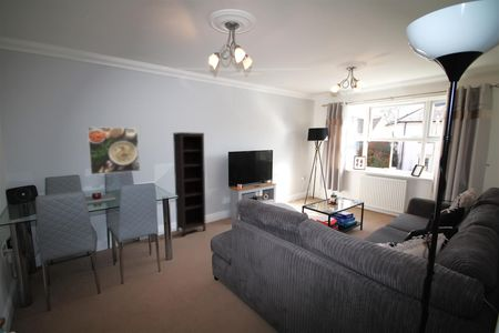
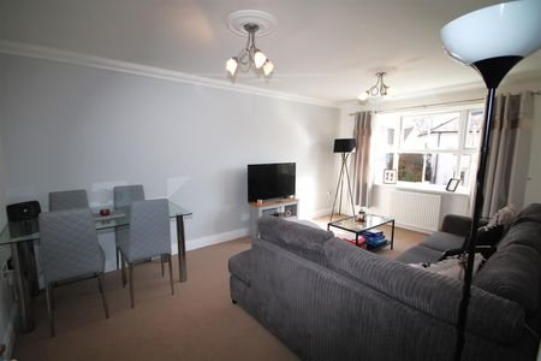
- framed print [86,125,141,175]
- bookcase [172,131,207,238]
